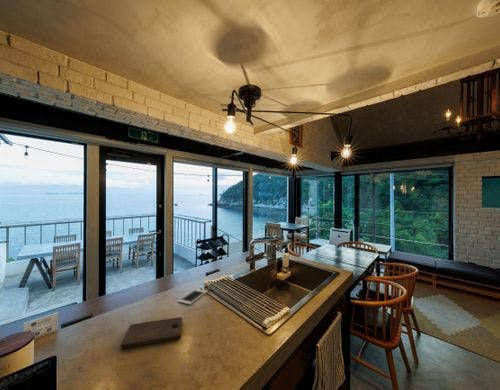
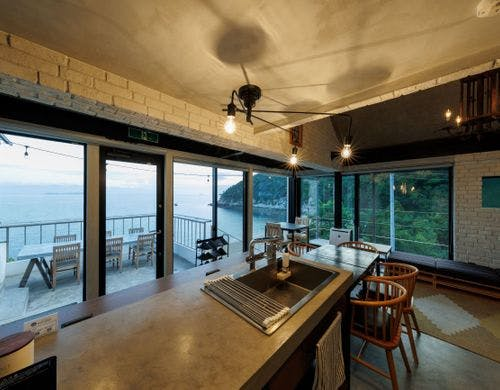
- cell phone [178,288,208,306]
- cutting board [120,316,183,350]
